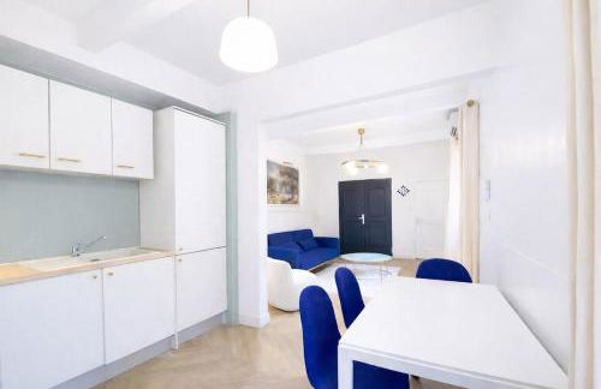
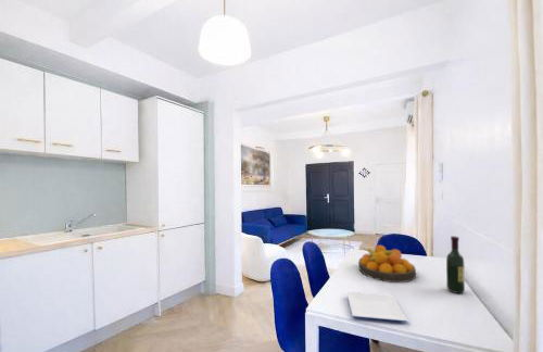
+ plate [345,291,408,323]
+ wine bottle [445,235,466,294]
+ fruit bowl [357,244,417,284]
